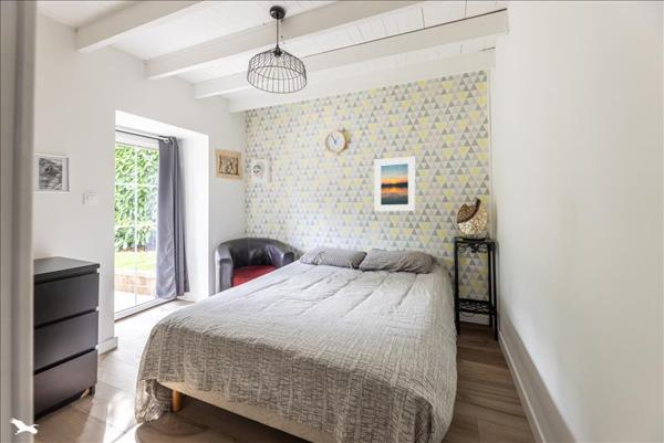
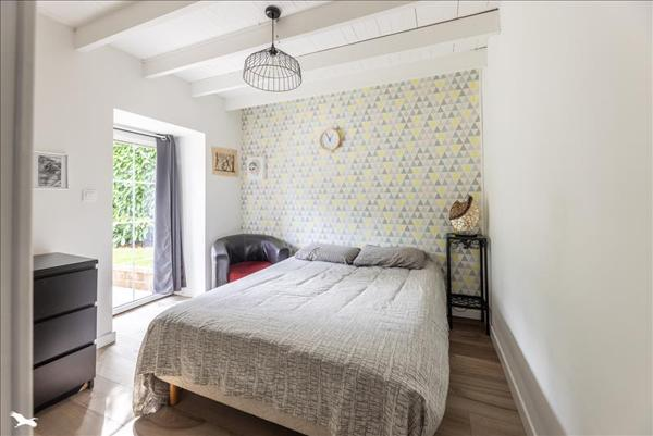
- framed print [373,156,416,213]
